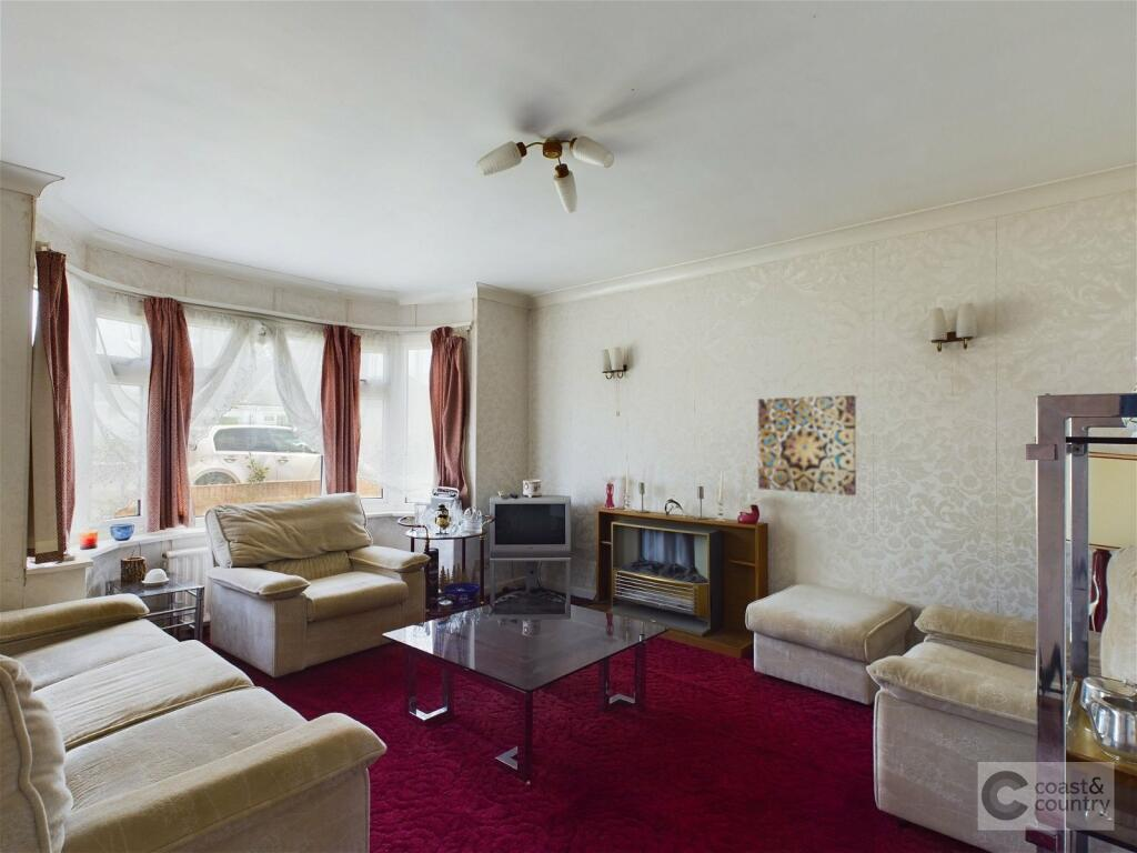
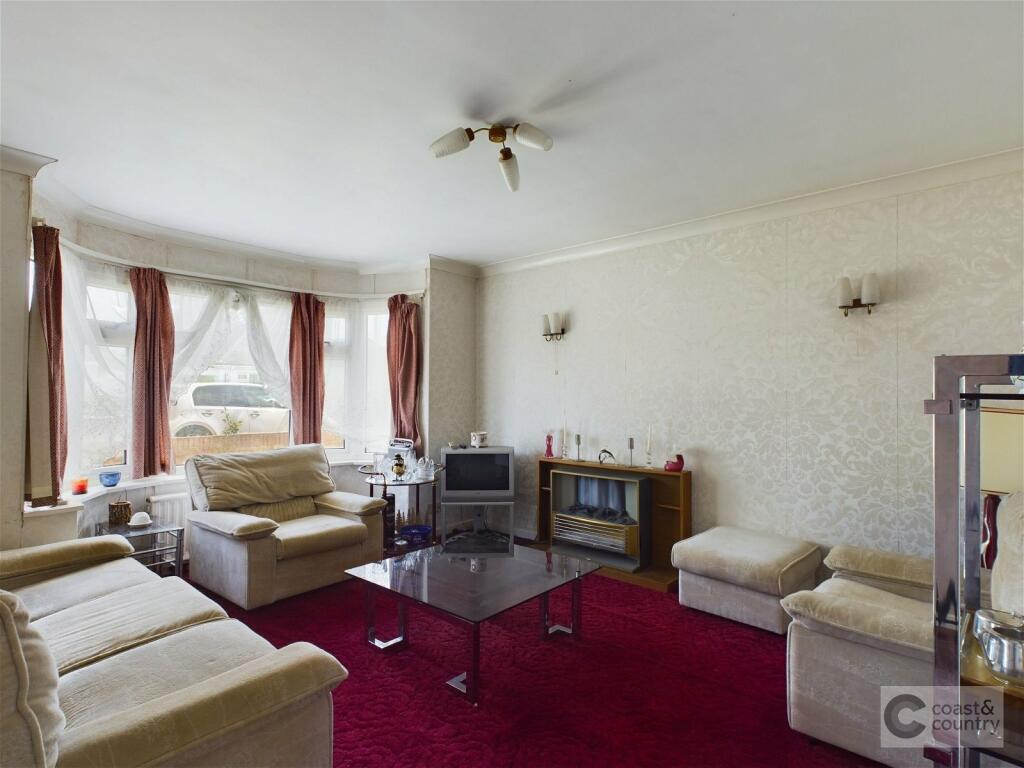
- wall art [757,394,857,496]
